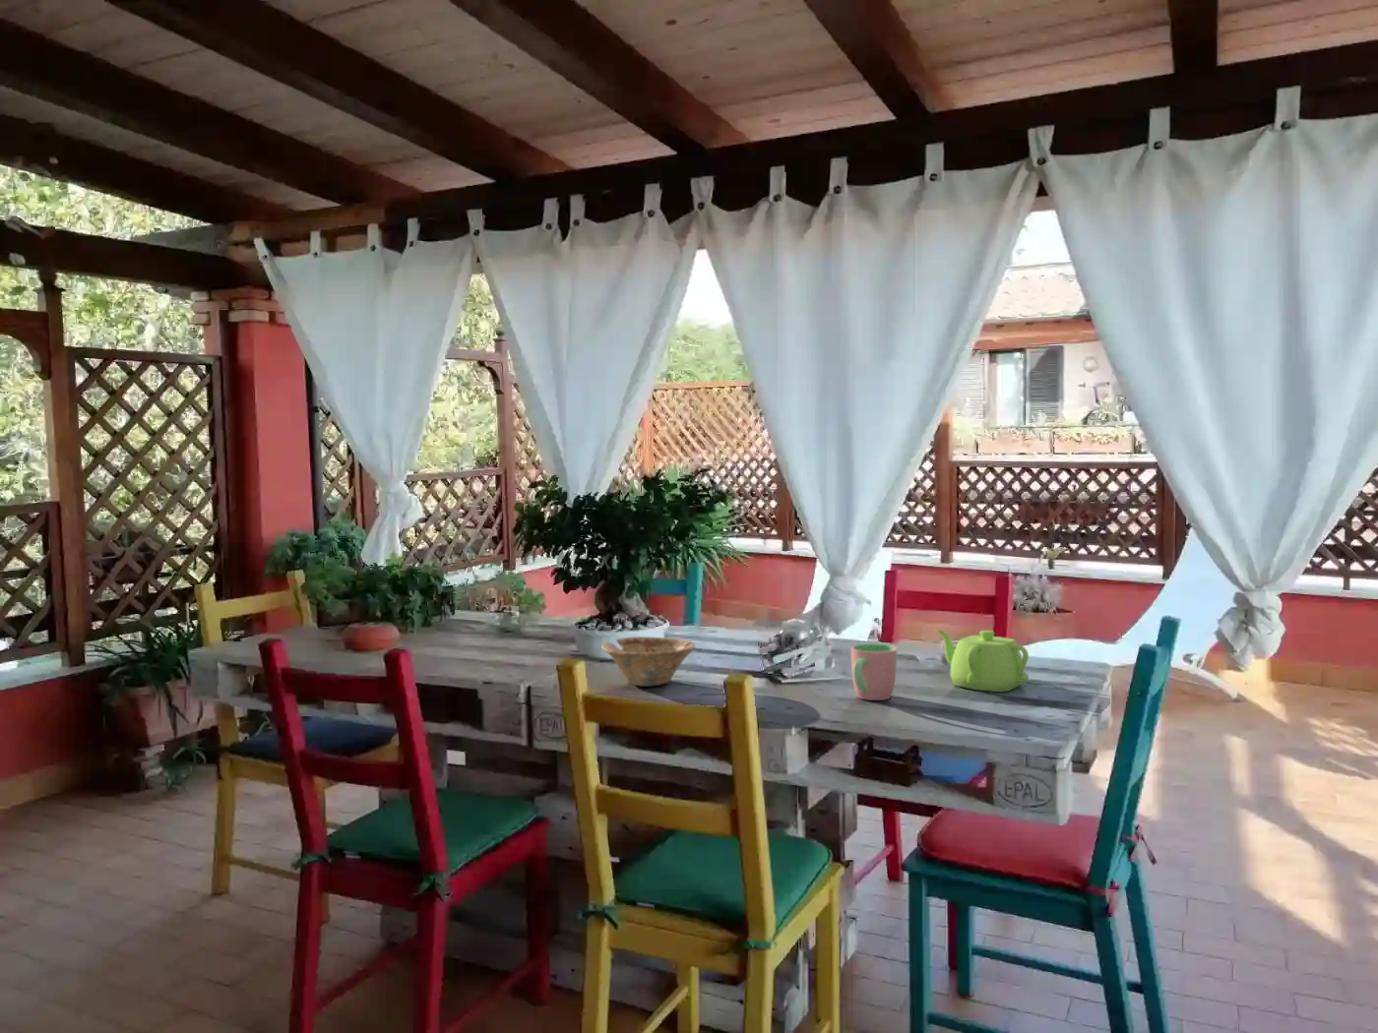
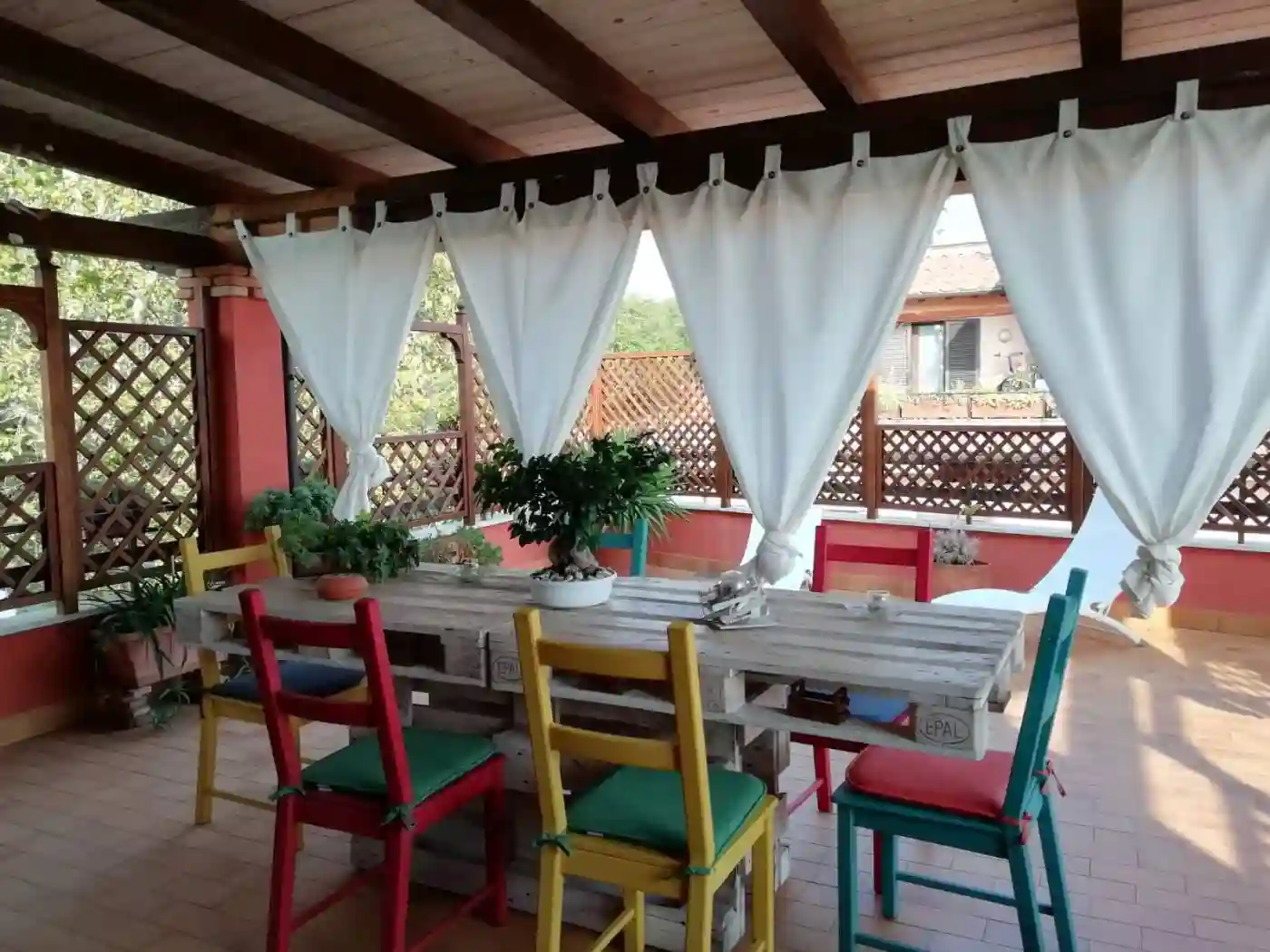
- cup [851,642,897,701]
- teapot [935,628,1030,692]
- dish [600,636,697,688]
